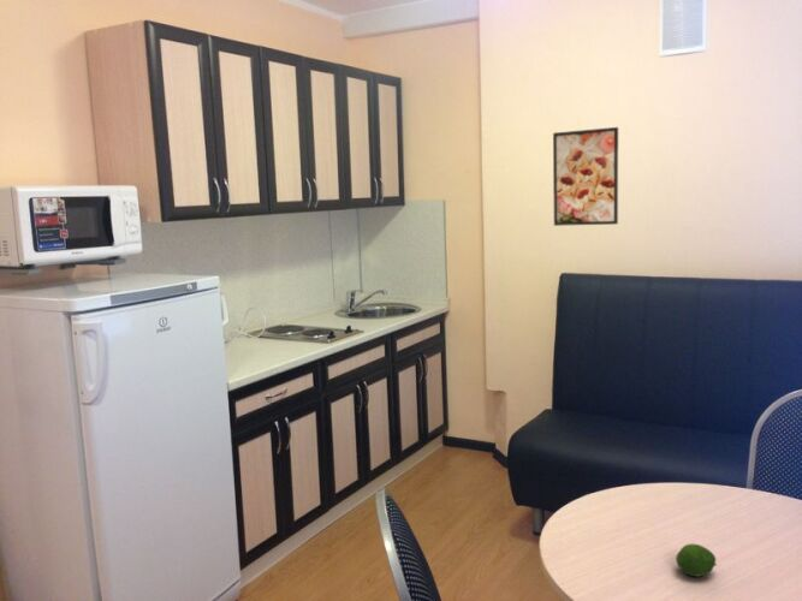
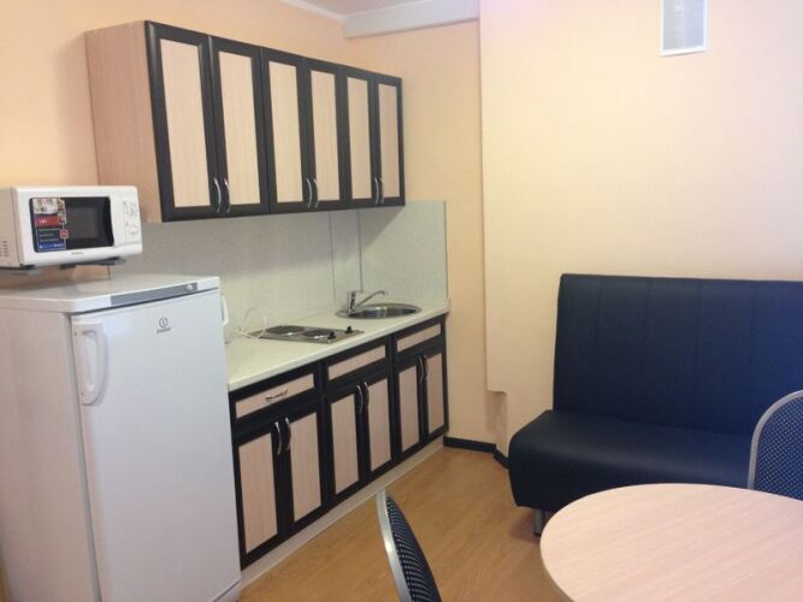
- fruit [675,542,718,578]
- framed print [552,126,619,227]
